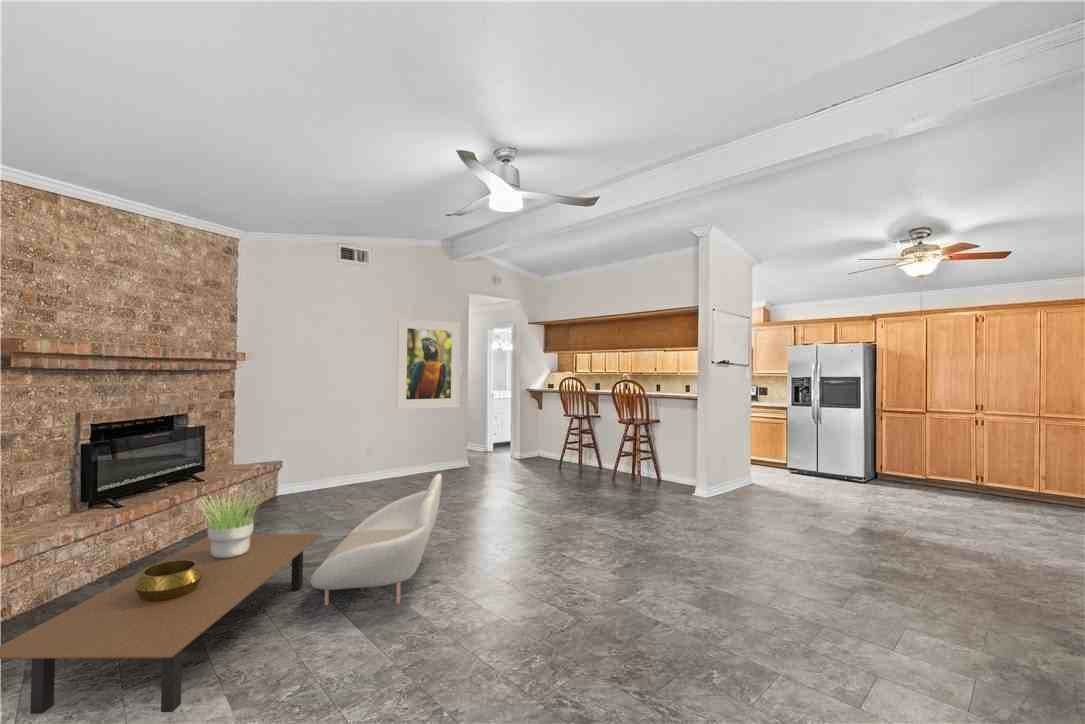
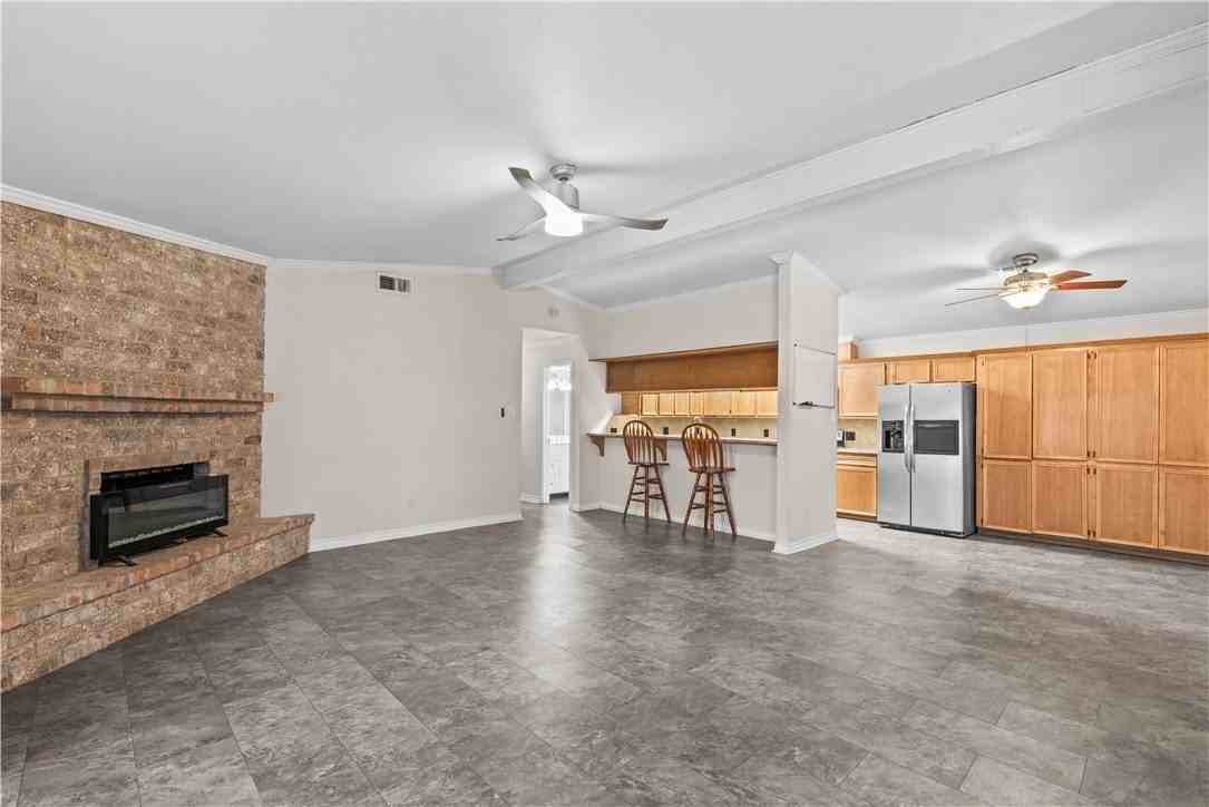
- coffee table [0,533,323,715]
- decorative bowl [133,559,204,602]
- armchair [309,473,443,606]
- potted plant [195,489,269,558]
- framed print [395,317,461,411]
